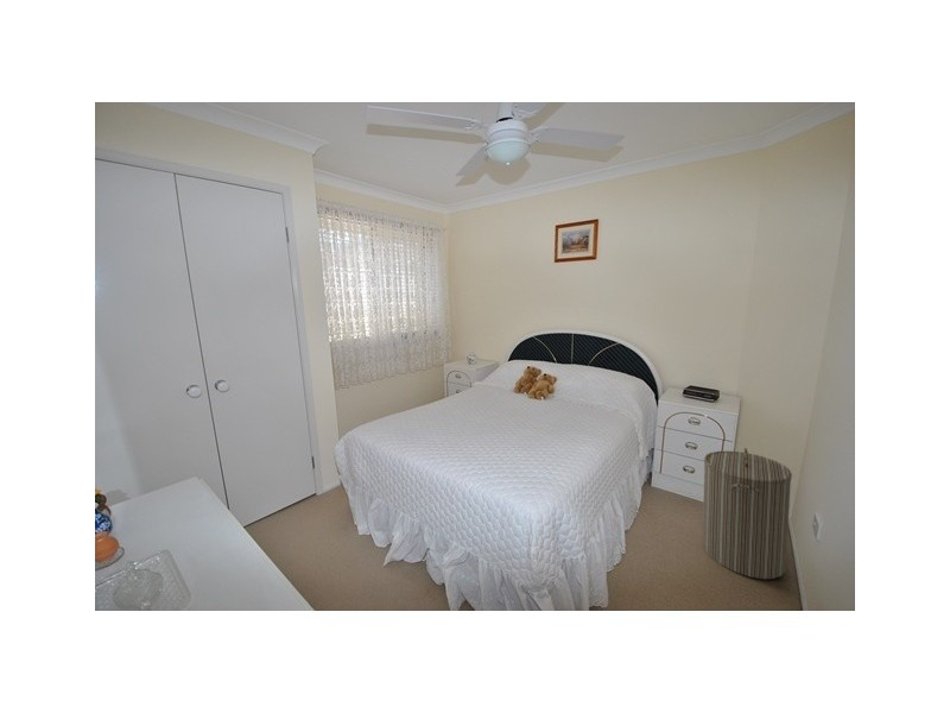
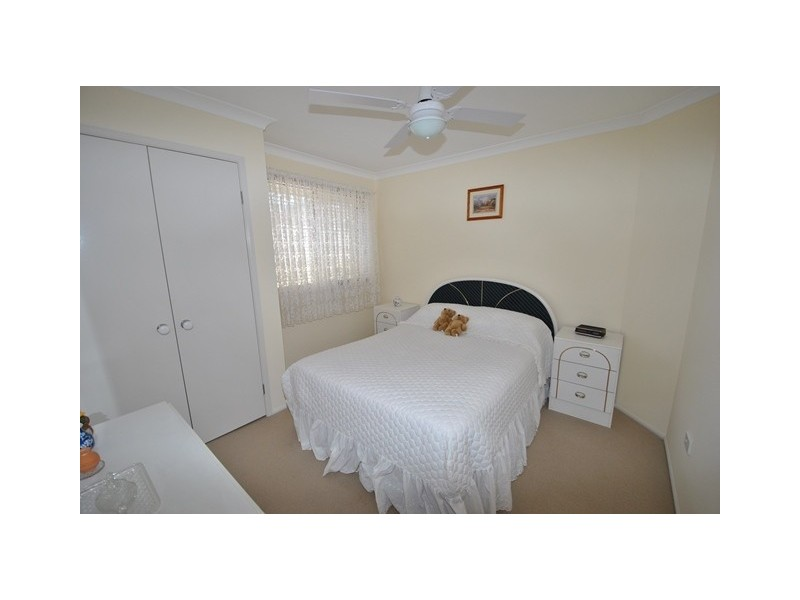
- laundry hamper [702,447,793,580]
